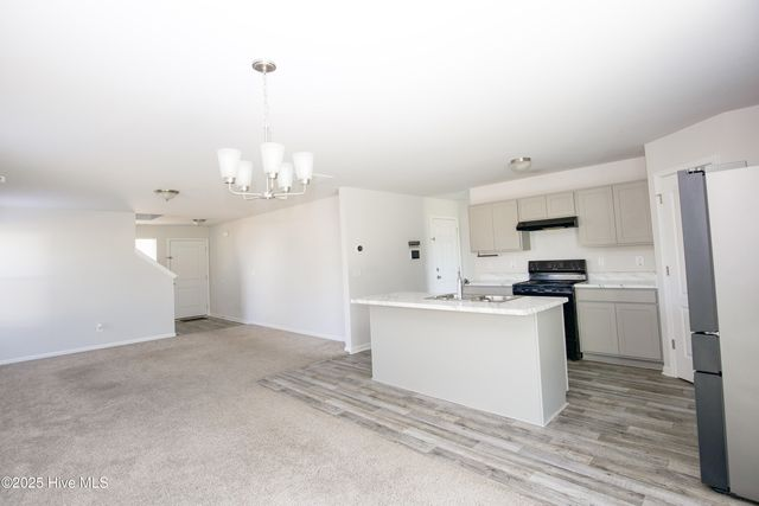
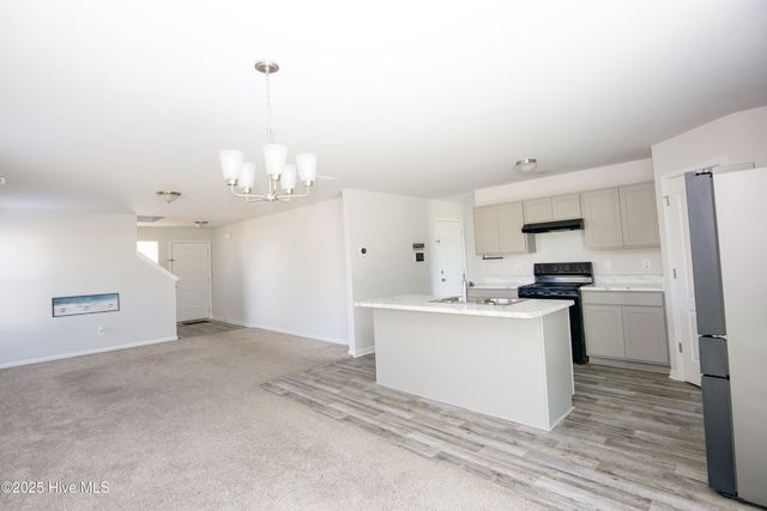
+ wall art [50,292,121,318]
